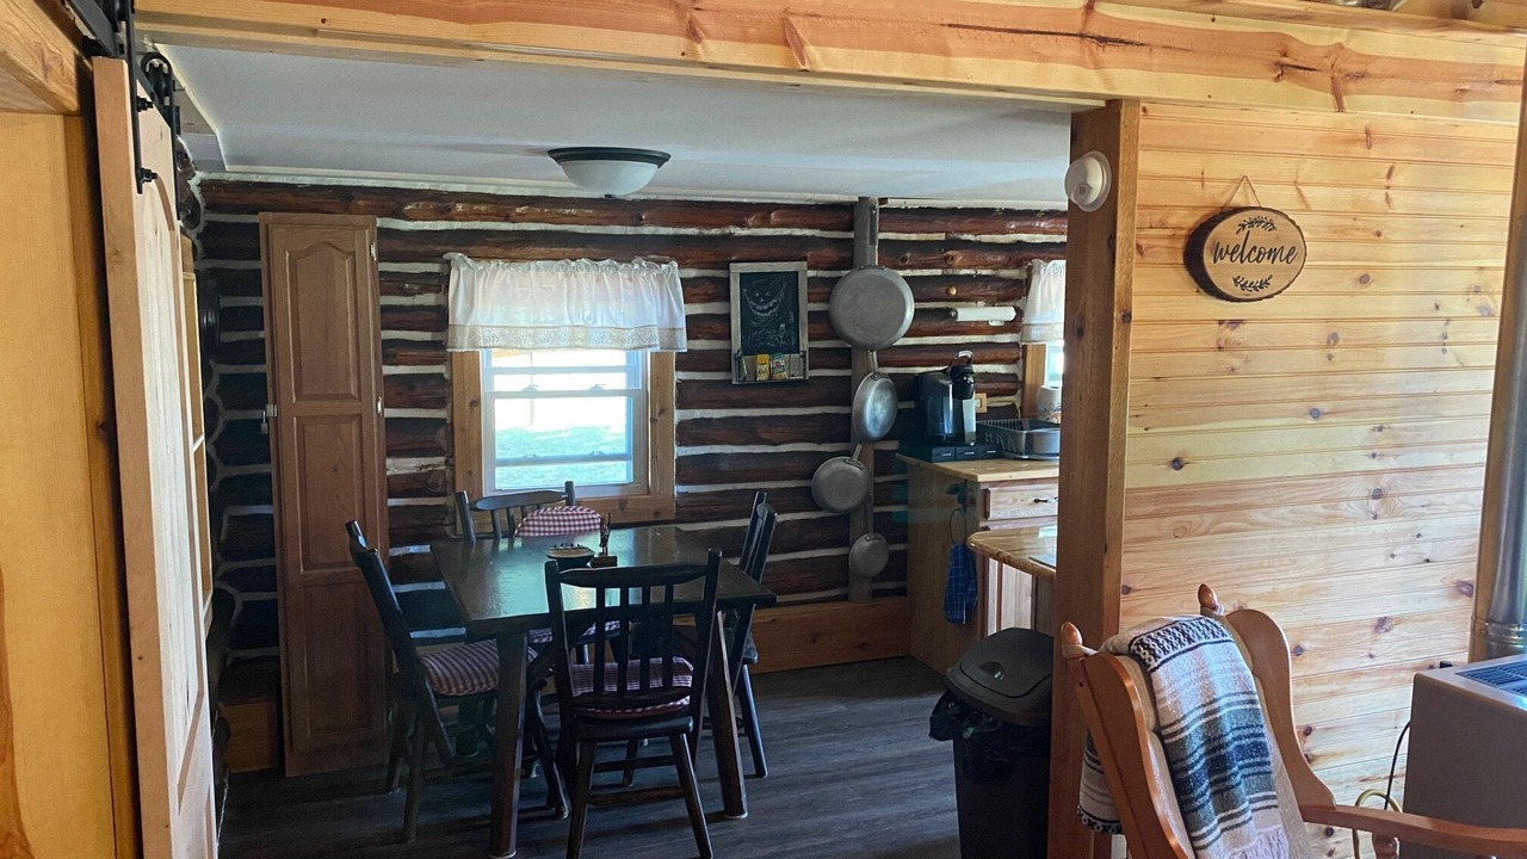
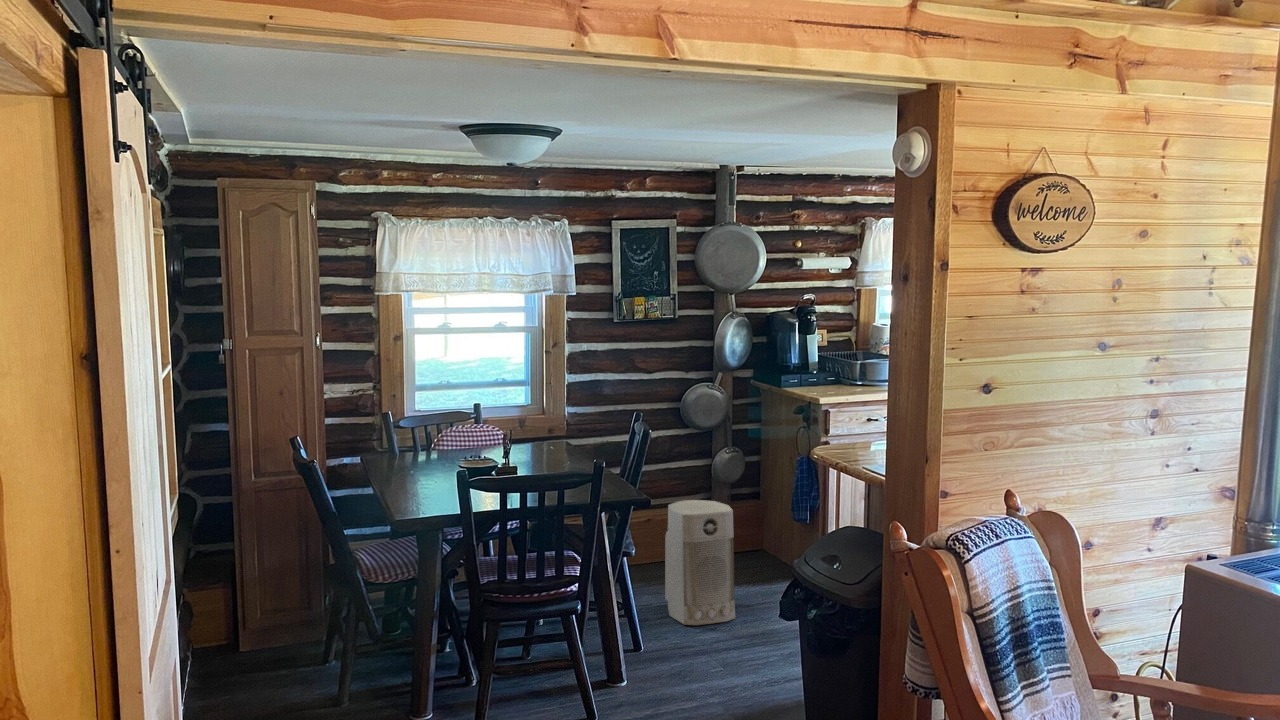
+ air purifier [664,499,736,626]
